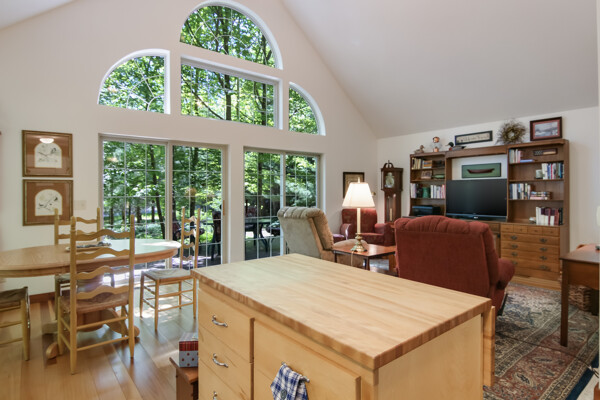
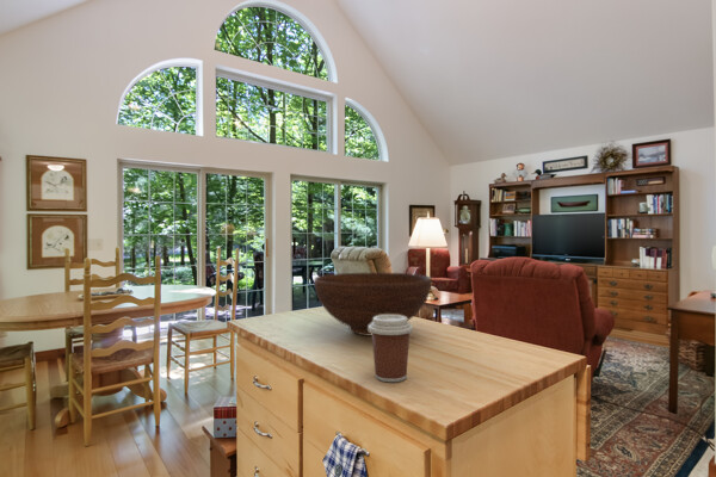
+ coffee cup [369,315,414,383]
+ fruit bowl [313,271,433,336]
